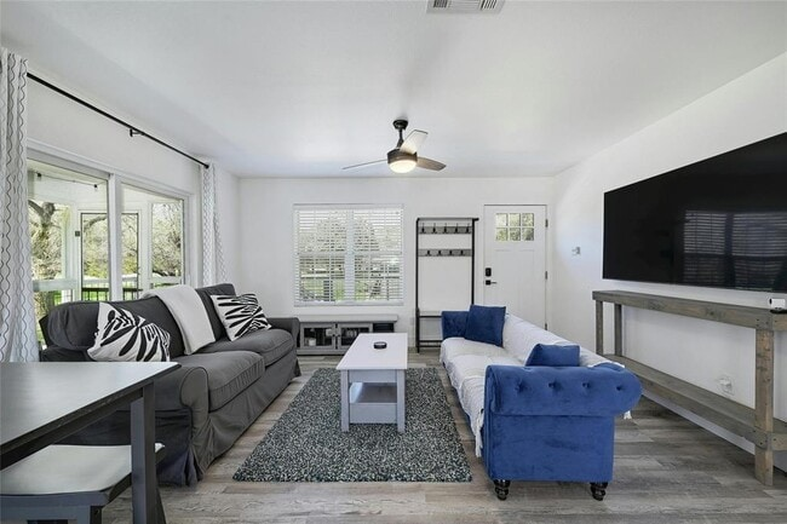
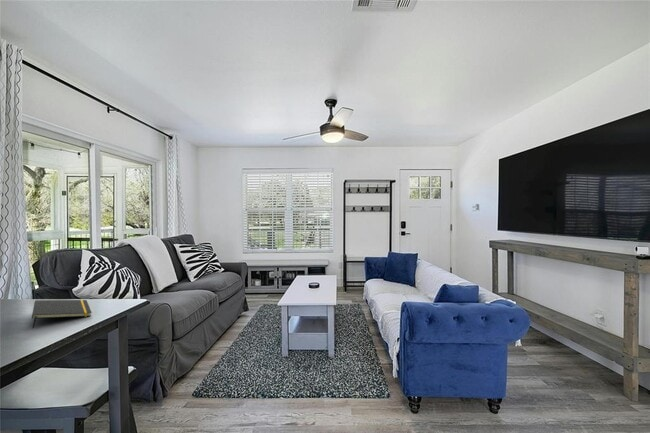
+ notepad [31,299,93,329]
